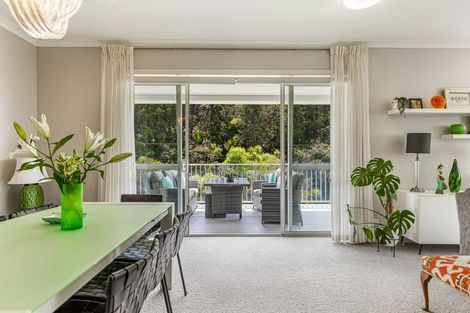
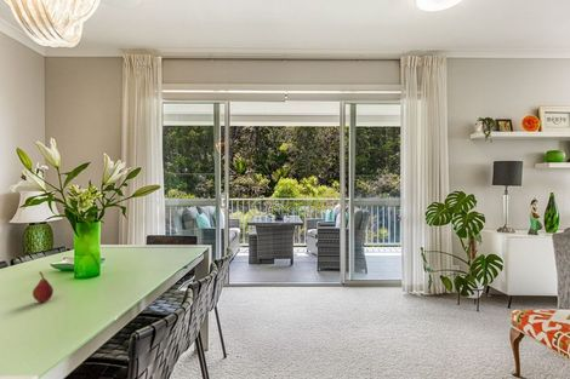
+ fruit [32,270,55,304]
